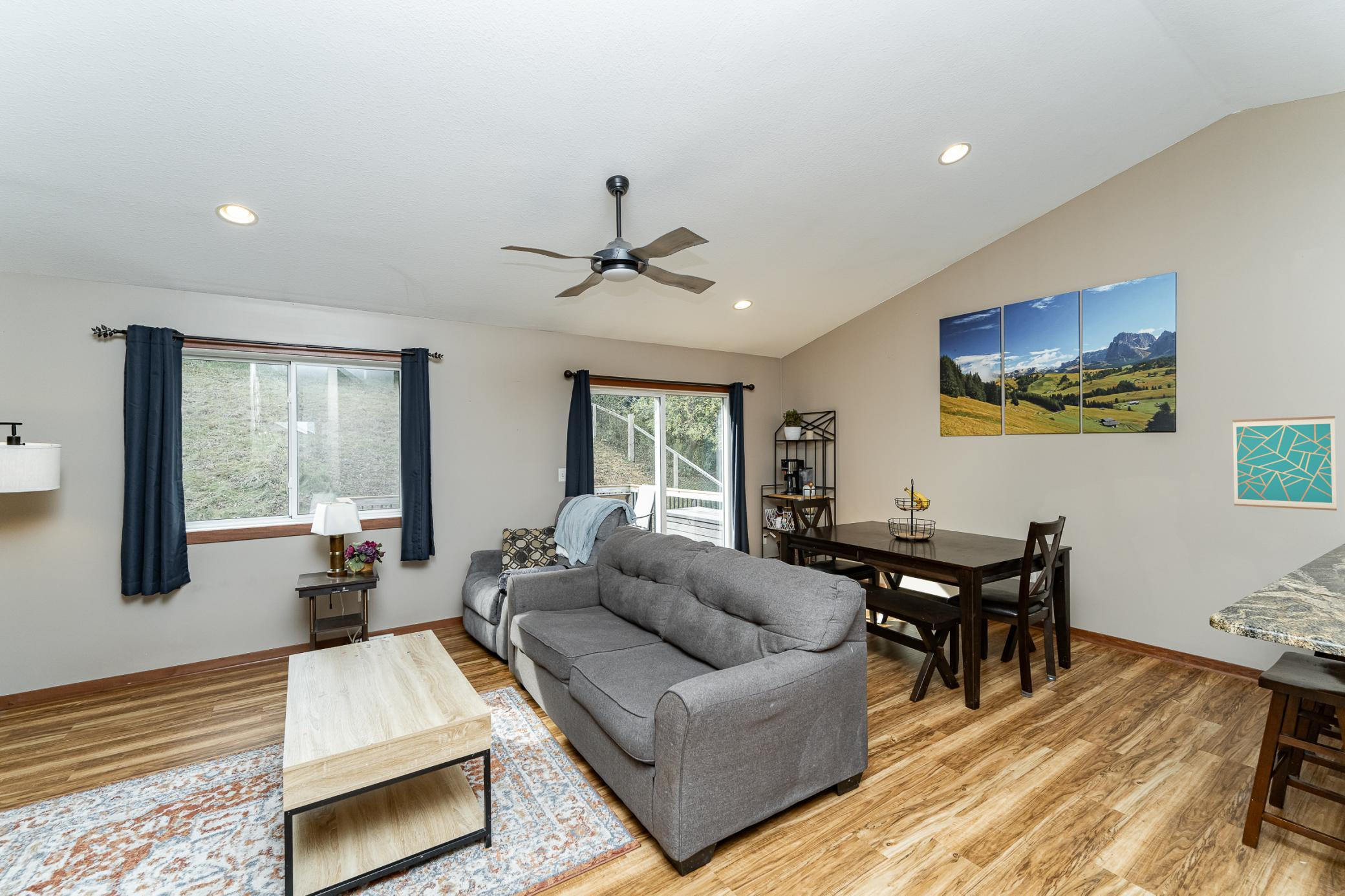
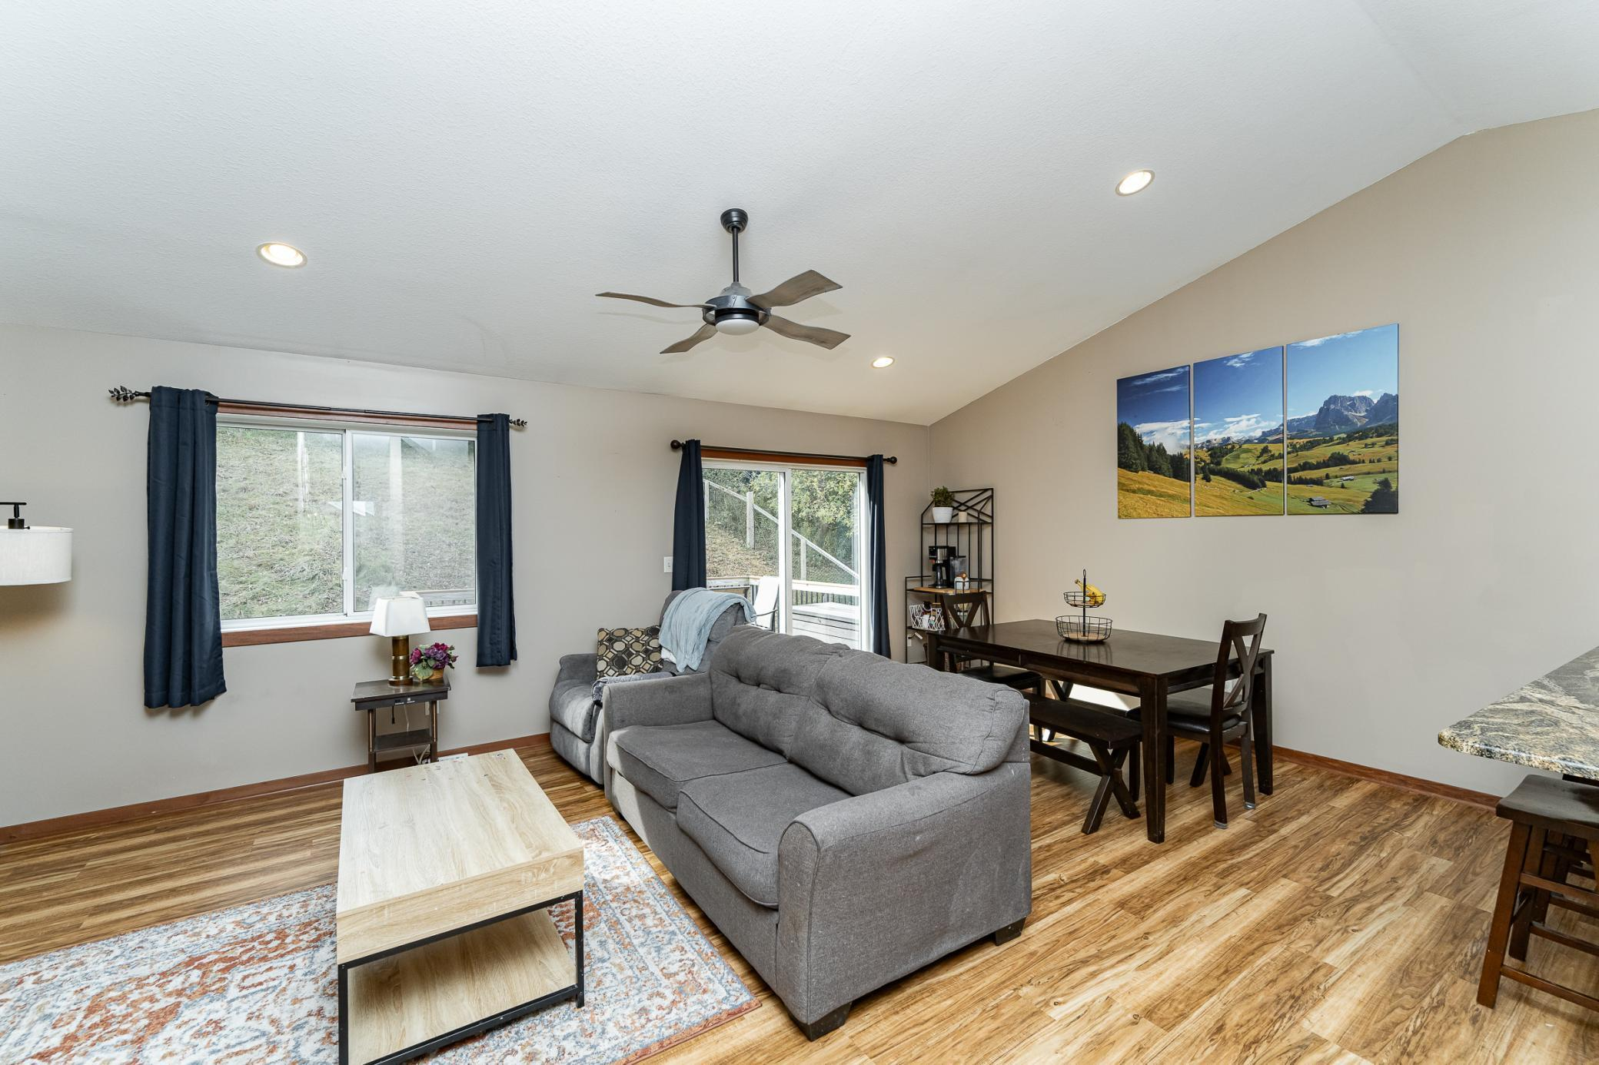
- wall art [1232,416,1337,511]
